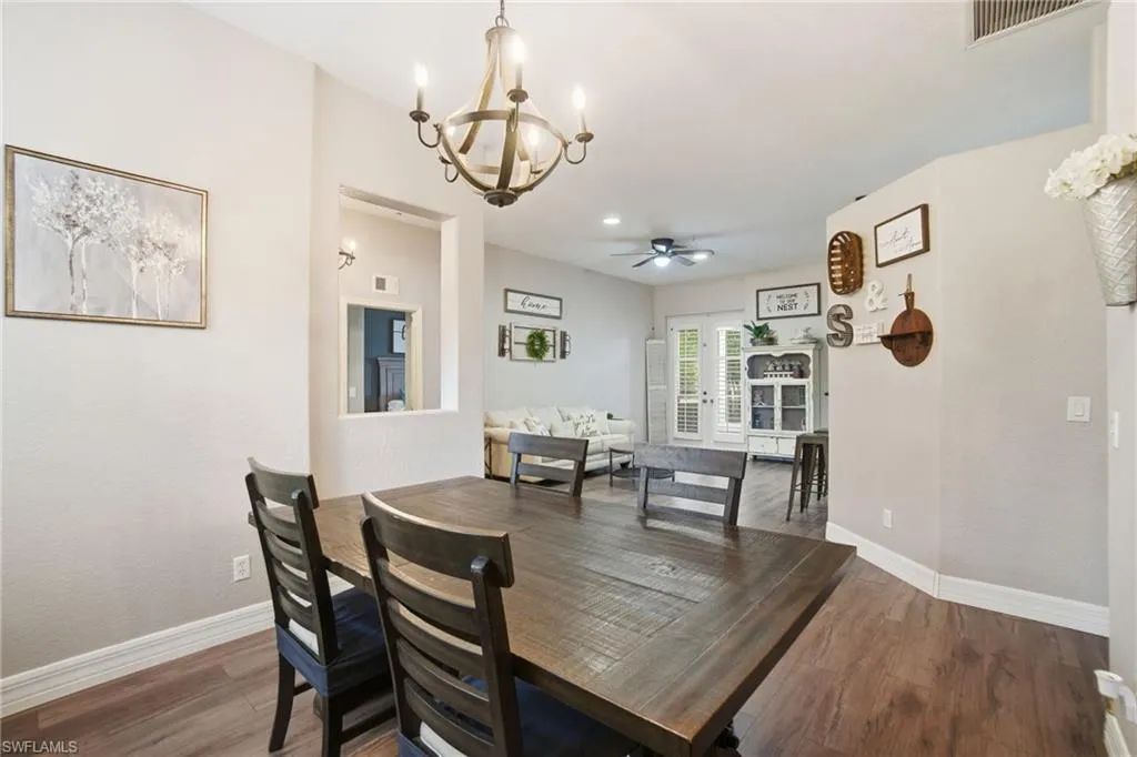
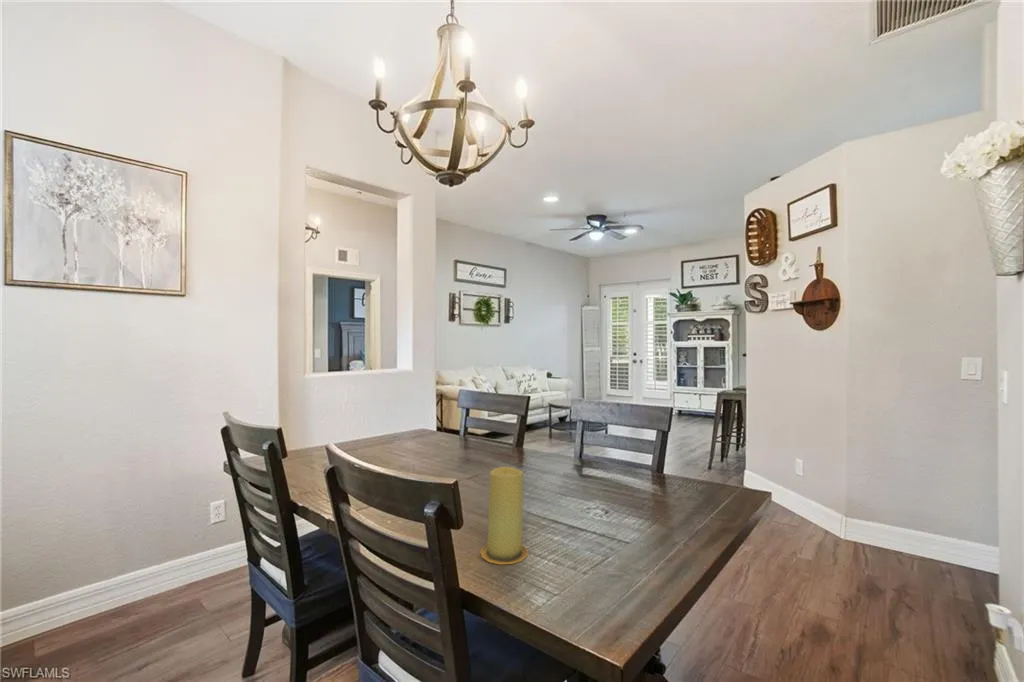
+ candle [479,466,528,565]
